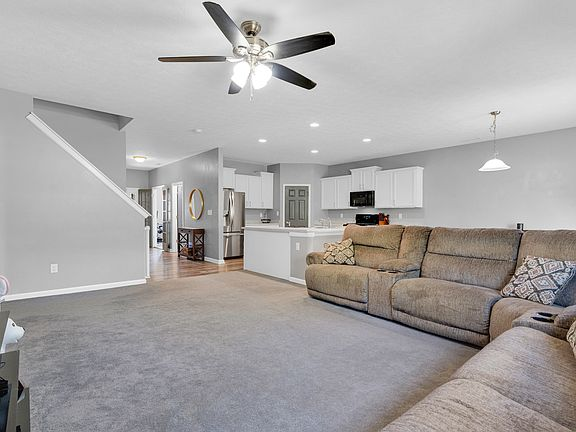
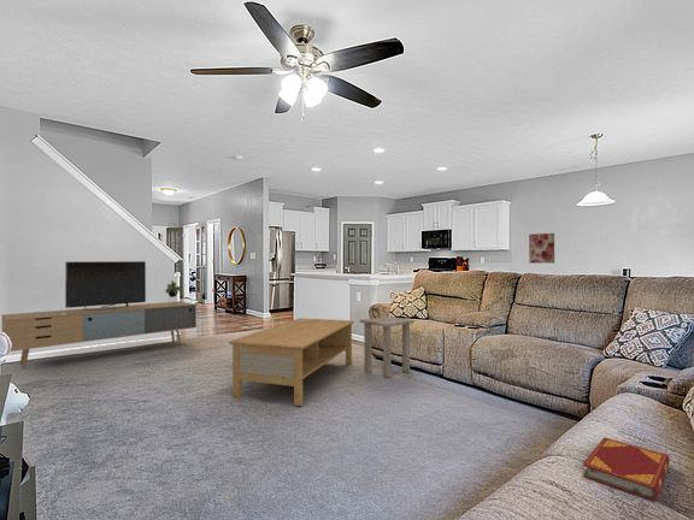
+ hardback book [582,436,671,502]
+ coffee table [228,318,355,407]
+ media console [1,260,198,371]
+ wall art [528,232,555,265]
+ side table [359,315,416,379]
